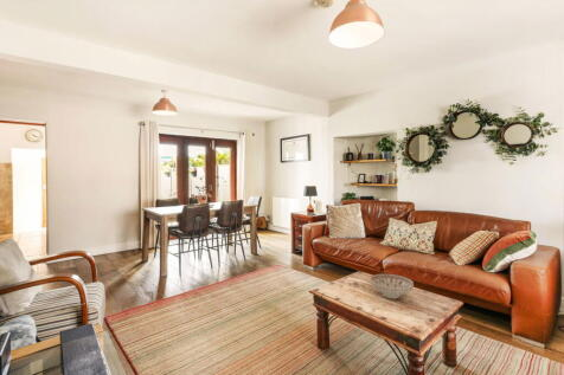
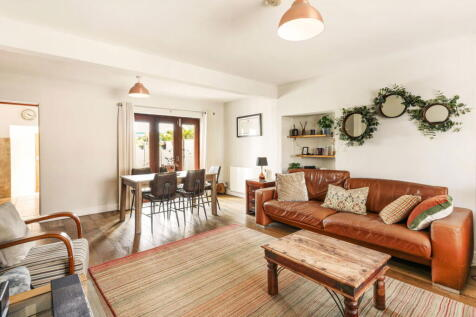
- decorative bowl [370,273,415,300]
